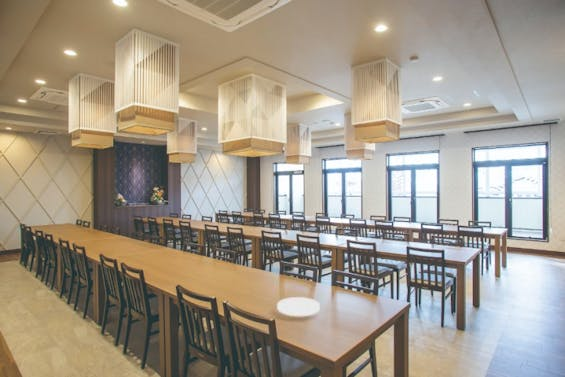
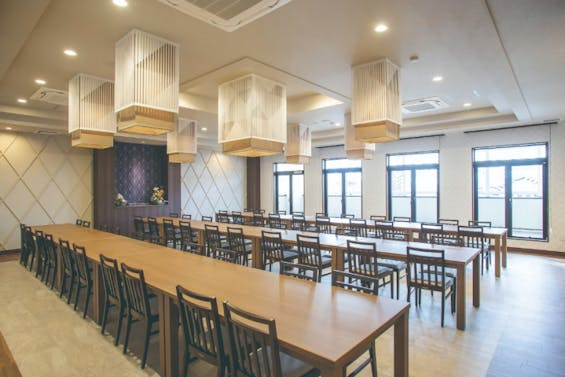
- plate [276,296,321,317]
